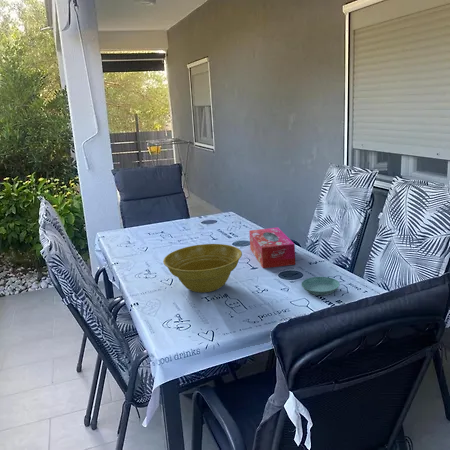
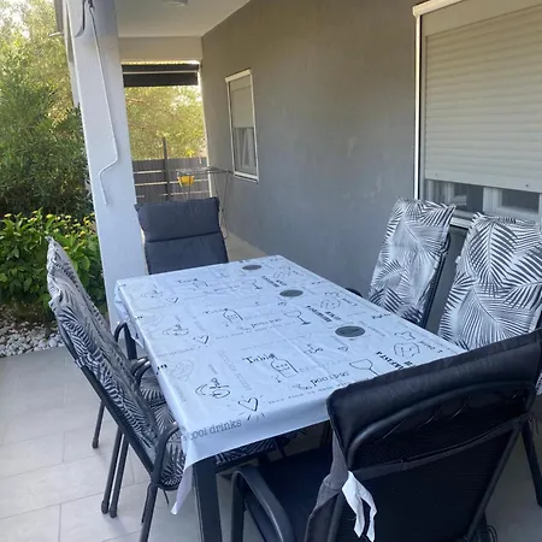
- saucer [300,276,341,296]
- tissue box [248,227,296,269]
- planter bowl [162,243,243,294]
